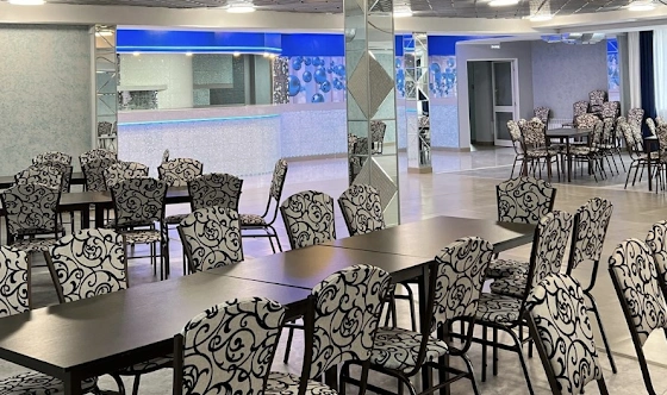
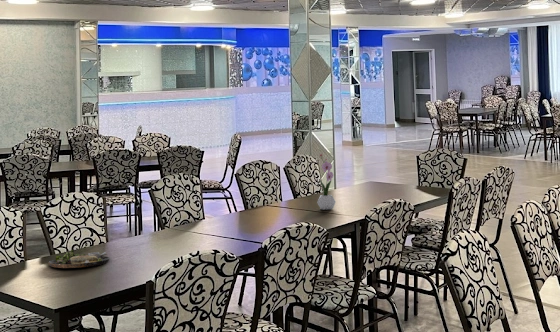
+ dinner plate [48,249,111,269]
+ flower arrangement [316,153,337,211]
